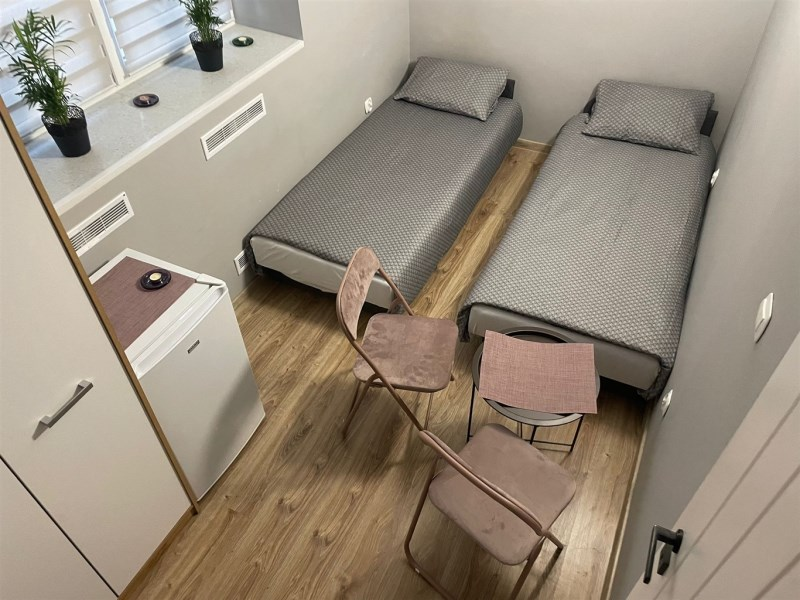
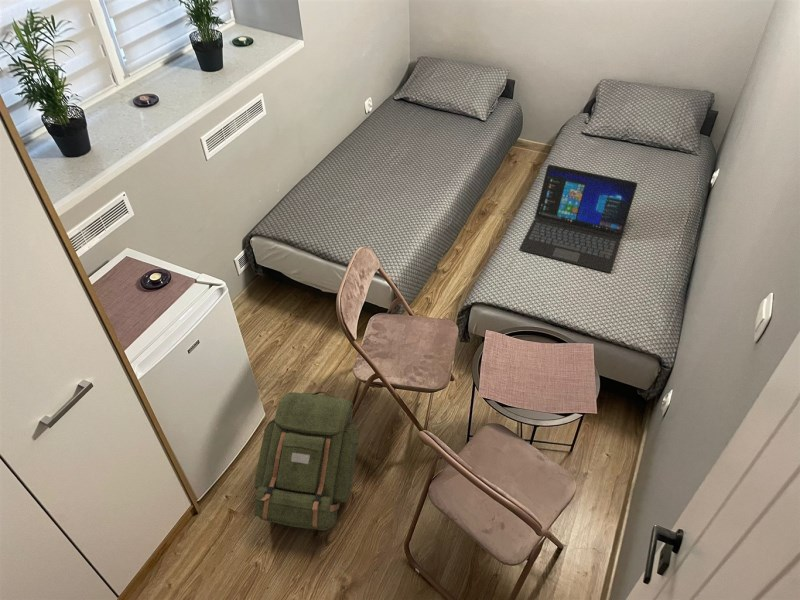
+ laptop [518,164,638,274]
+ backpack [253,390,360,531]
